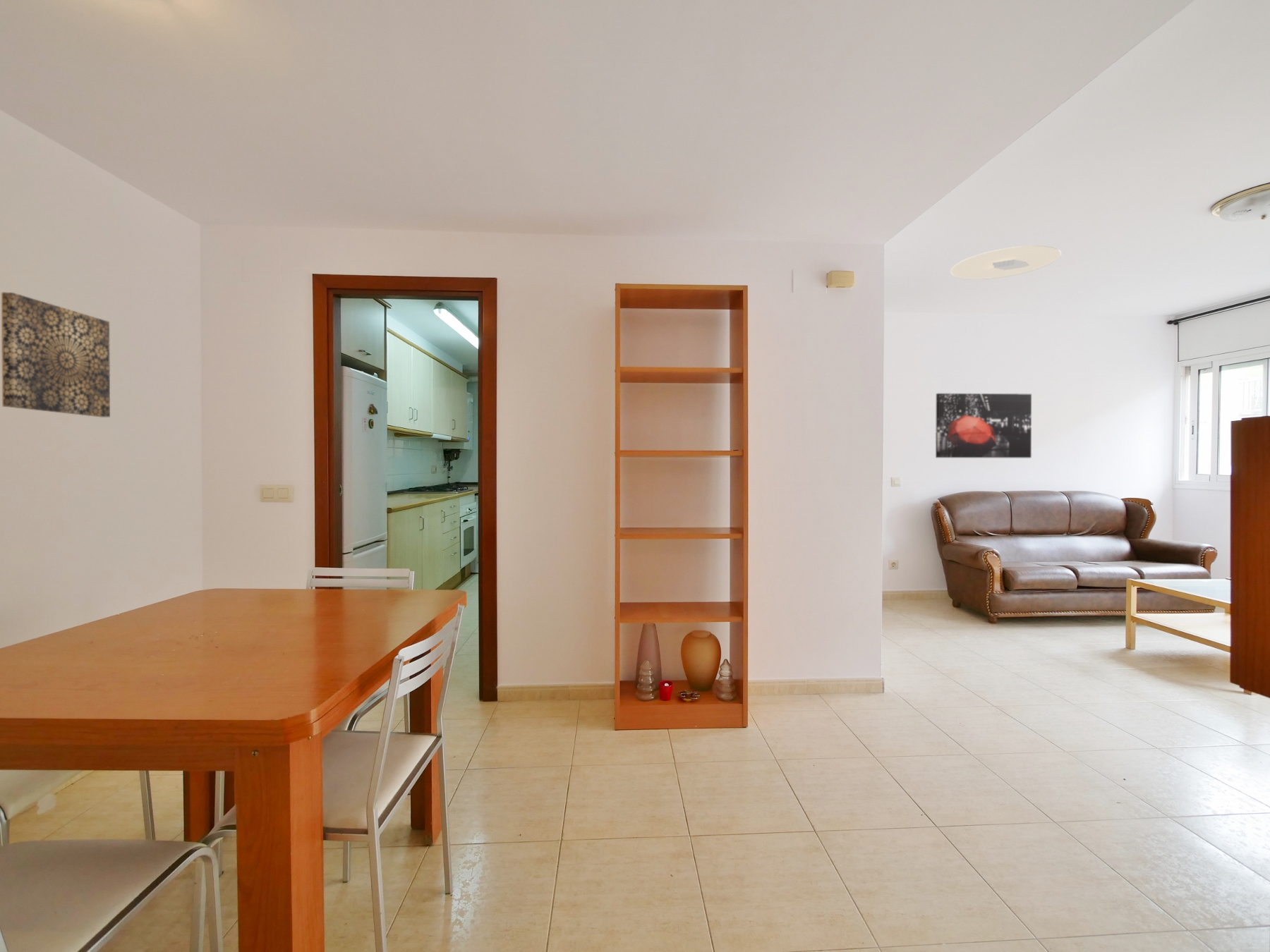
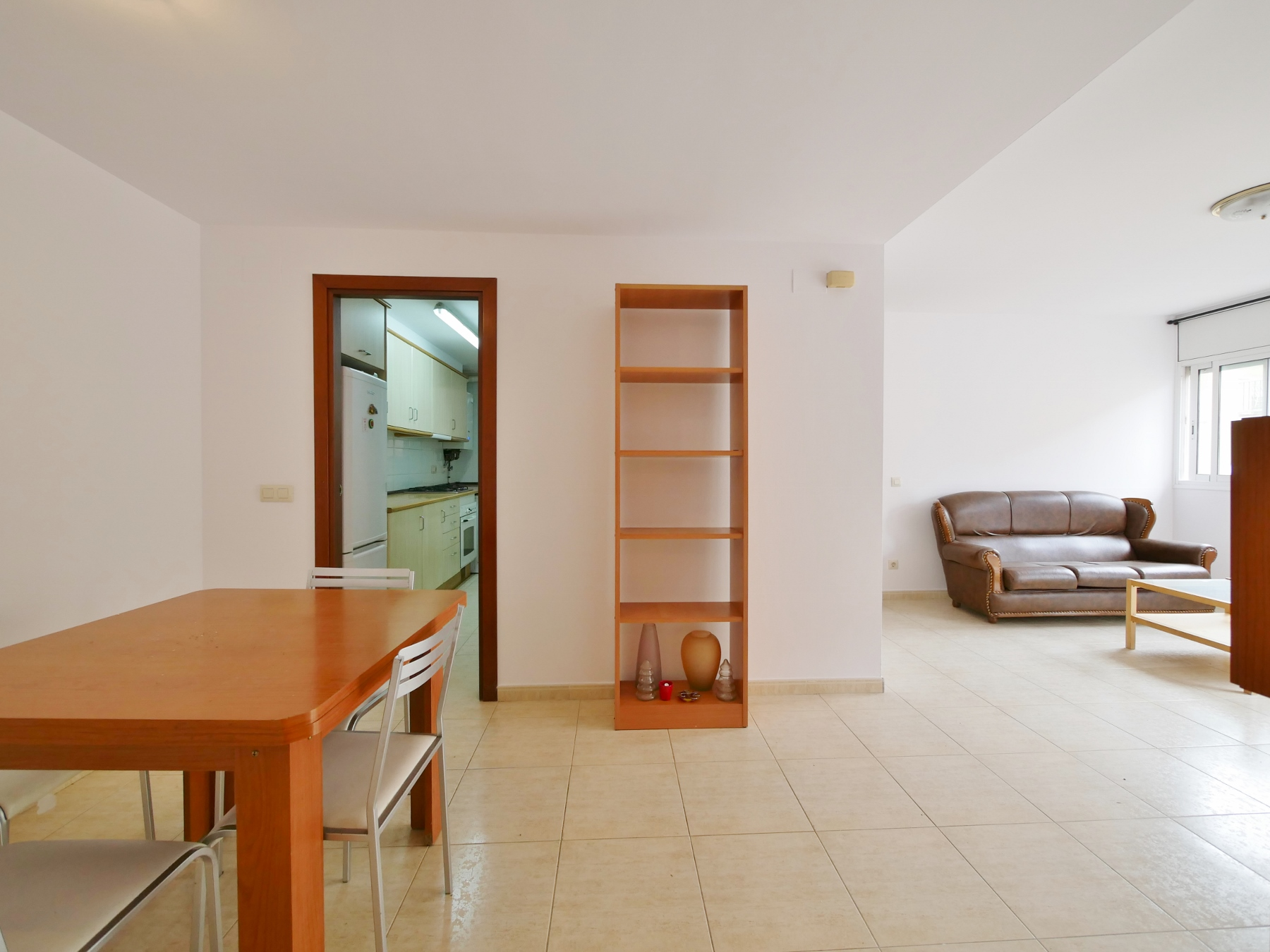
- wall art [935,393,1032,458]
- wall art [1,292,111,417]
- ceiling light [950,245,1062,280]
